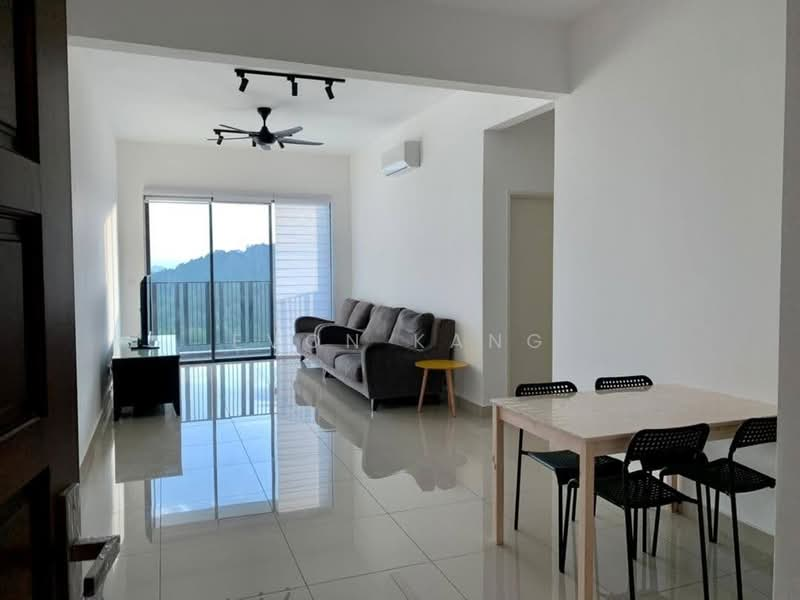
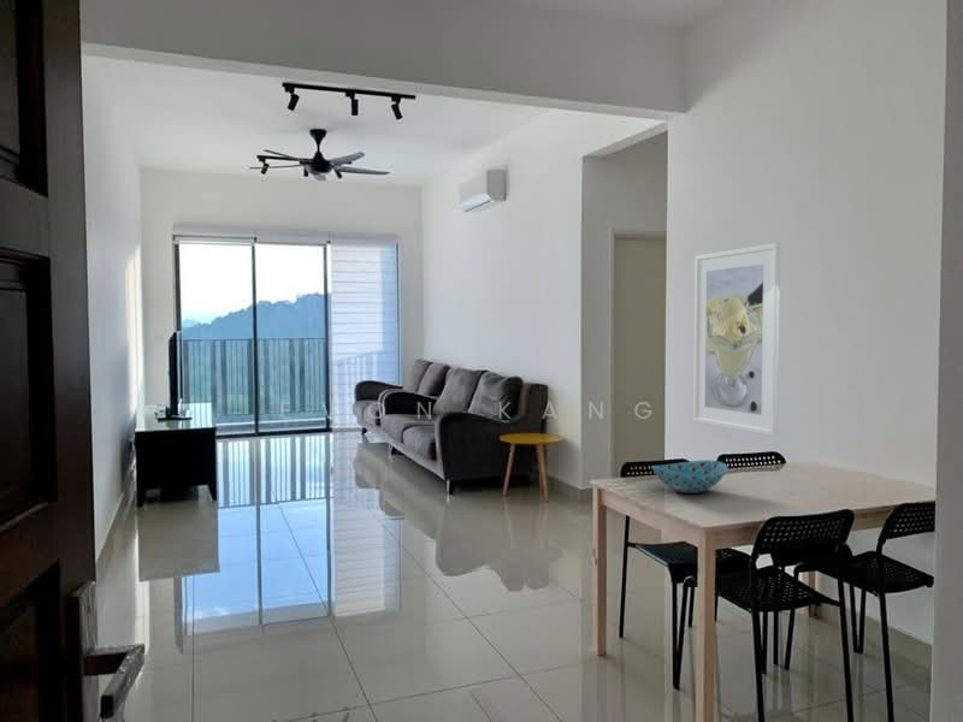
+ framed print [692,242,781,437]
+ bowl [650,458,729,495]
